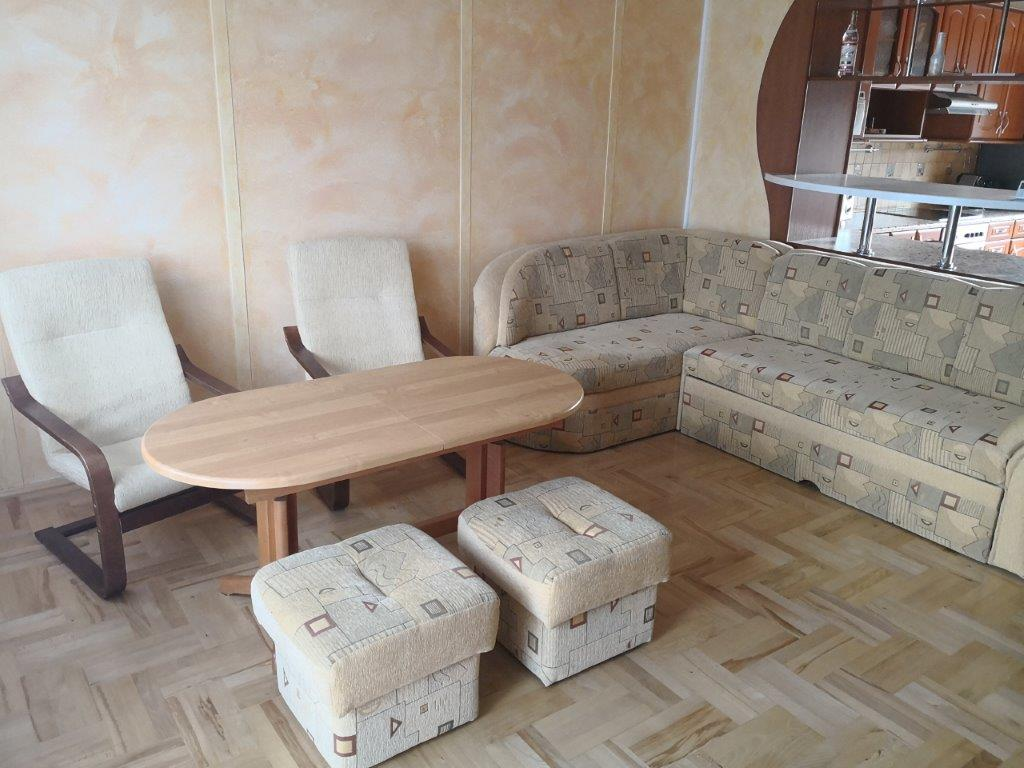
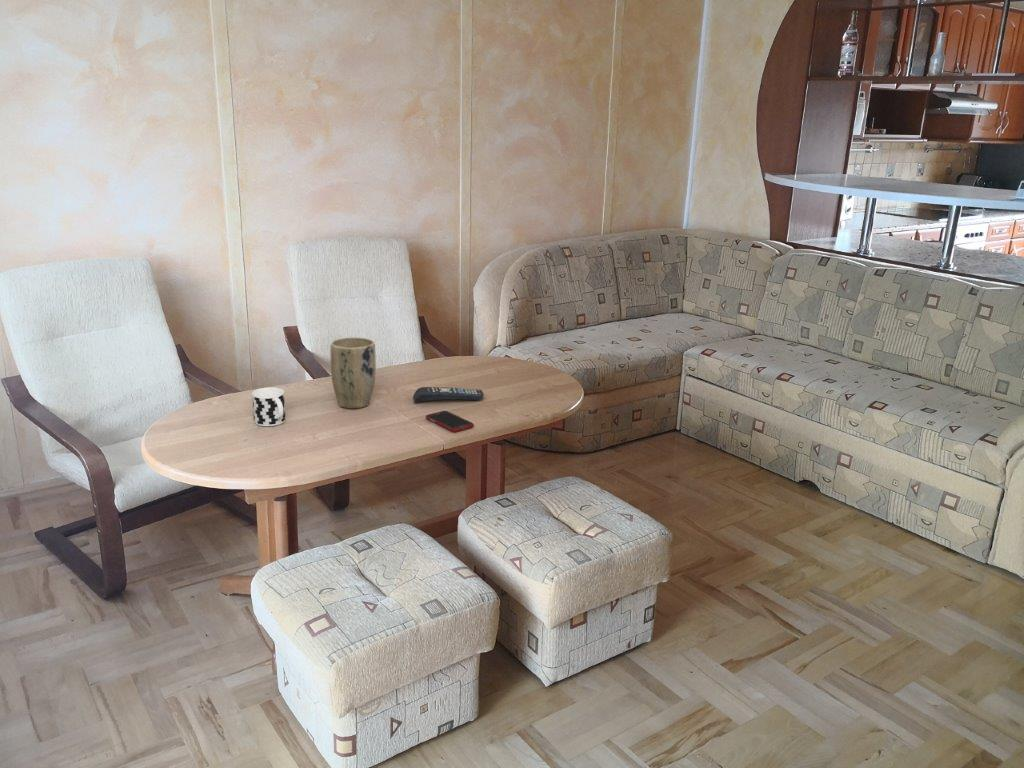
+ plant pot [330,336,377,410]
+ remote control [412,386,485,404]
+ cup [251,386,286,427]
+ cell phone [425,410,475,433]
